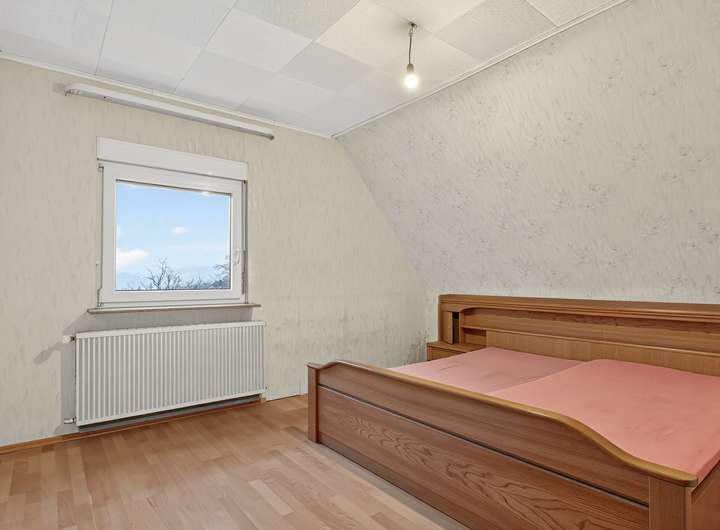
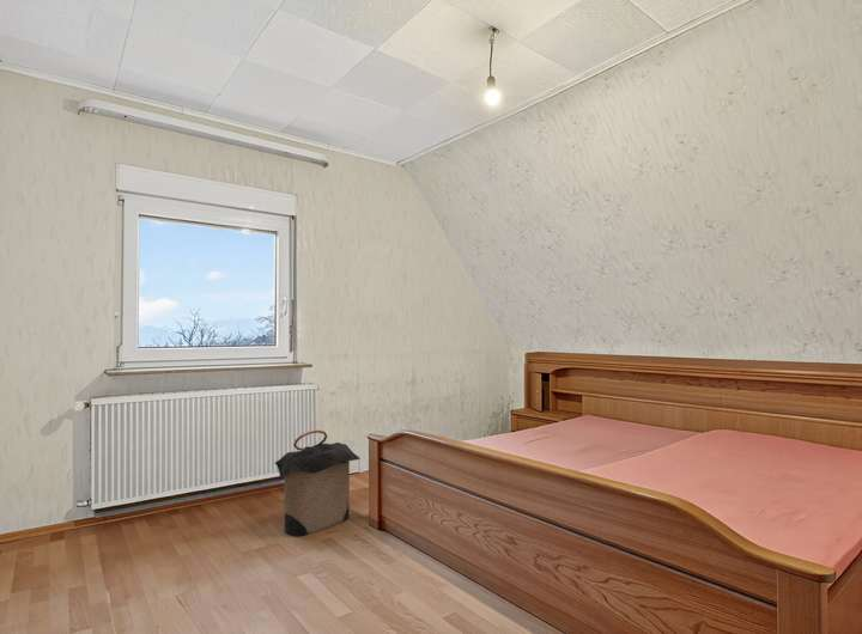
+ laundry hamper [273,429,362,537]
